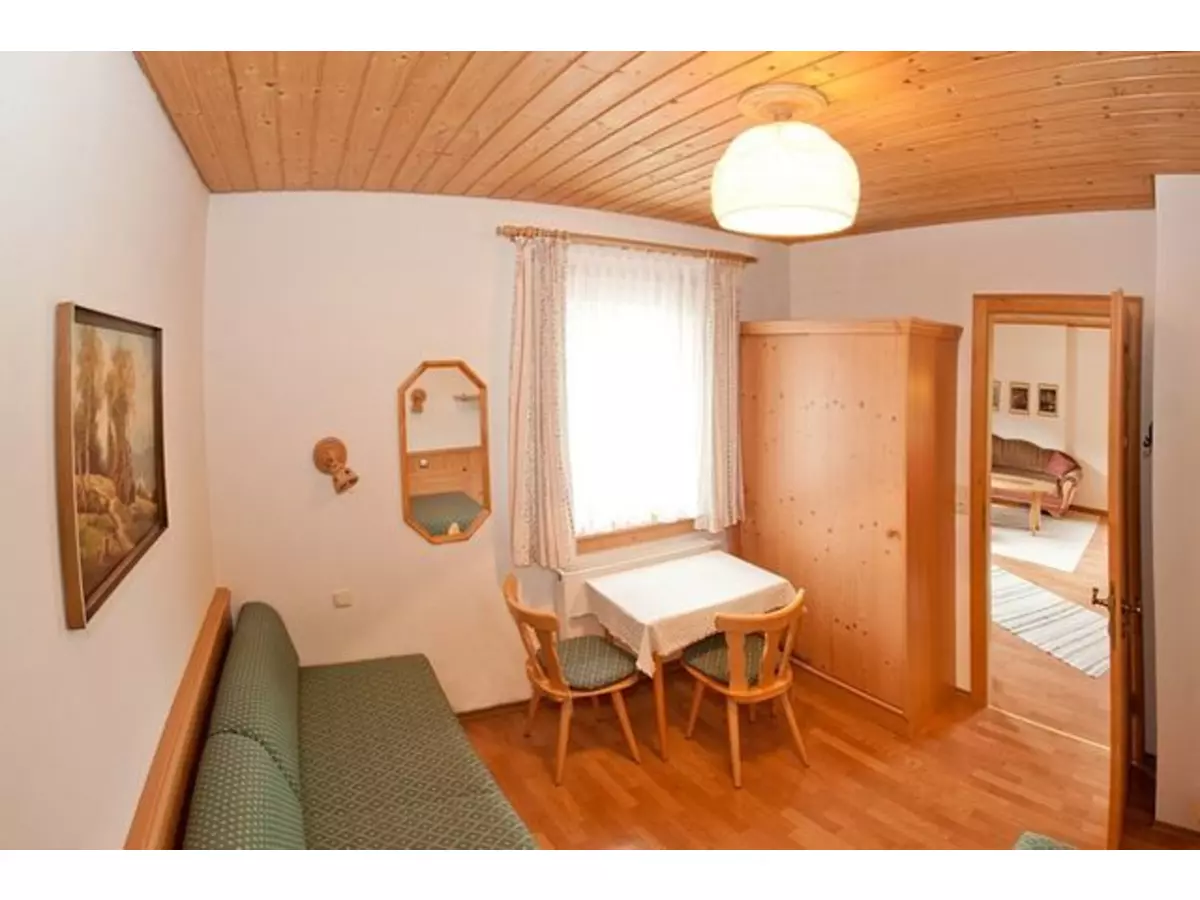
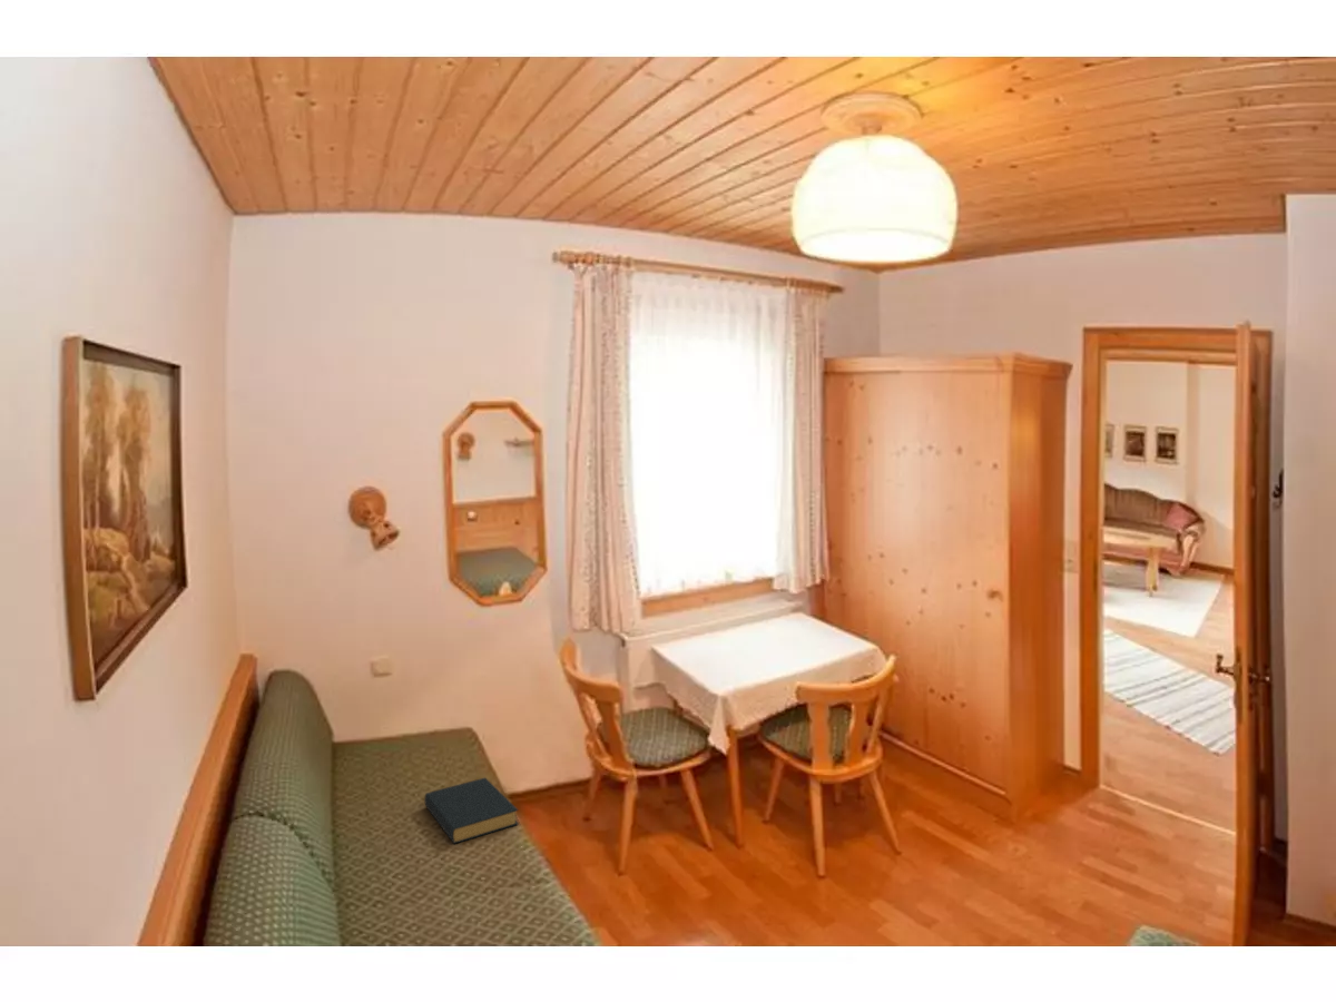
+ hardback book [423,777,520,845]
